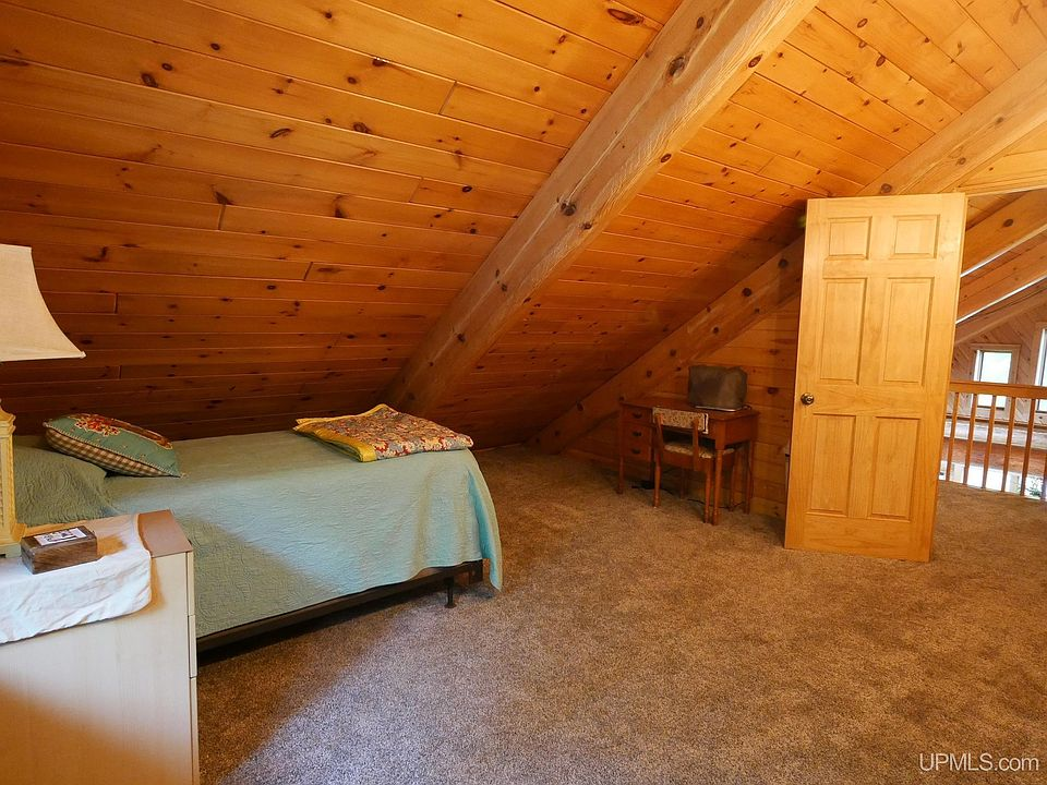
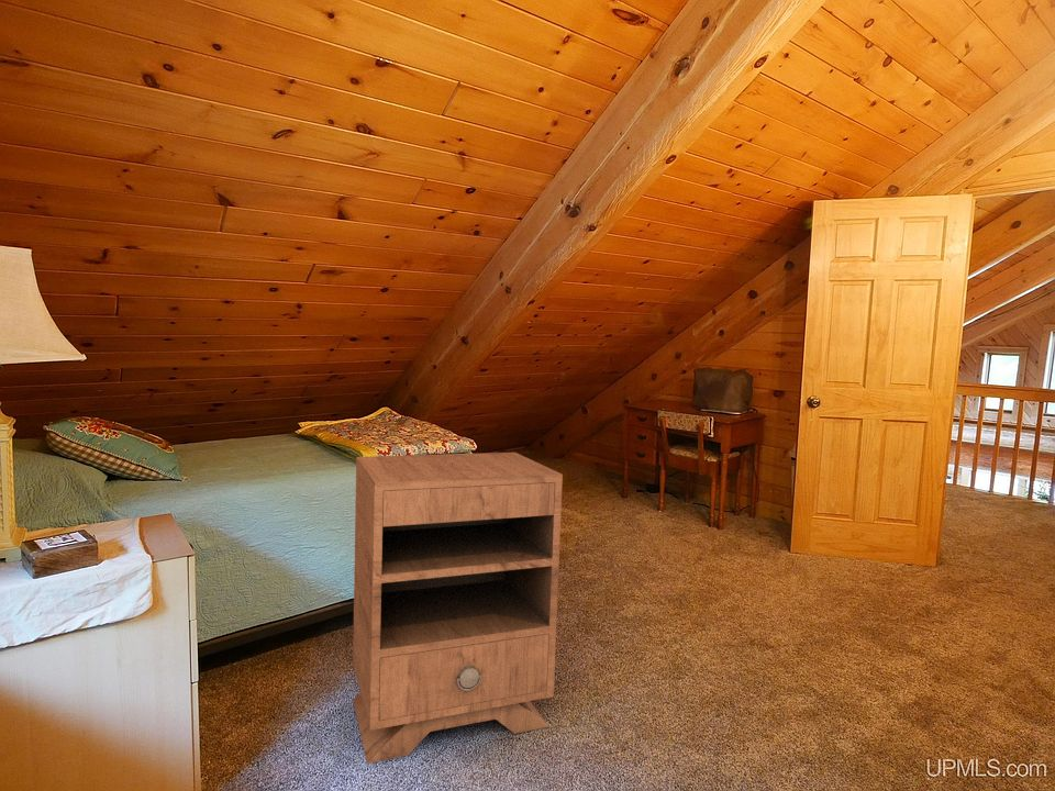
+ nightstand [352,452,564,765]
